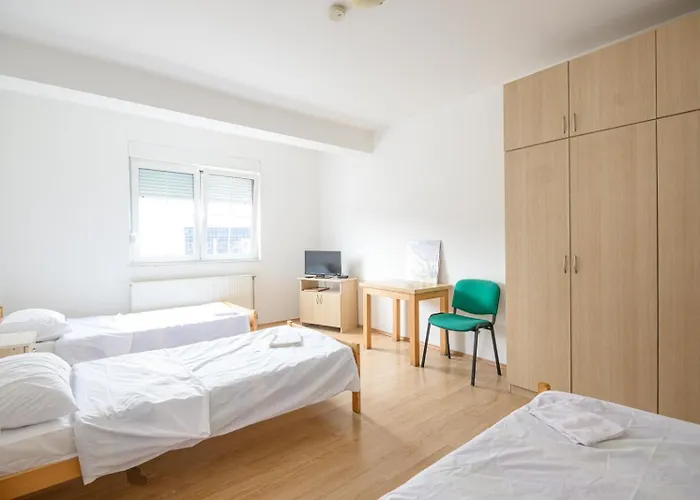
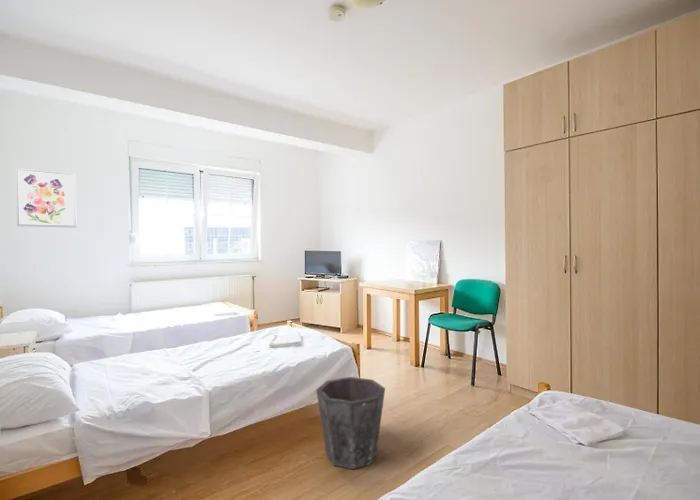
+ wall art [15,167,77,229]
+ waste bin [315,376,386,470]
